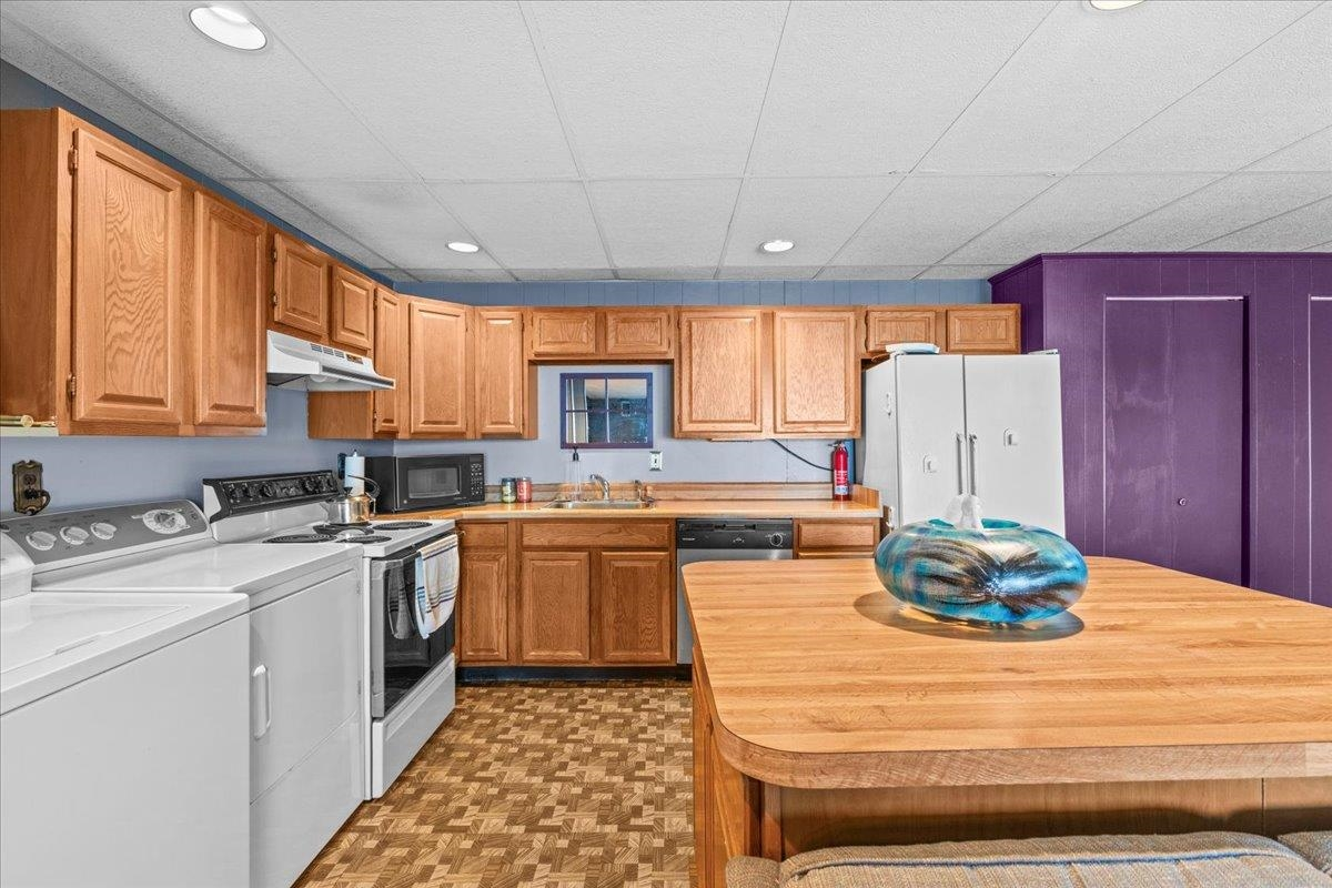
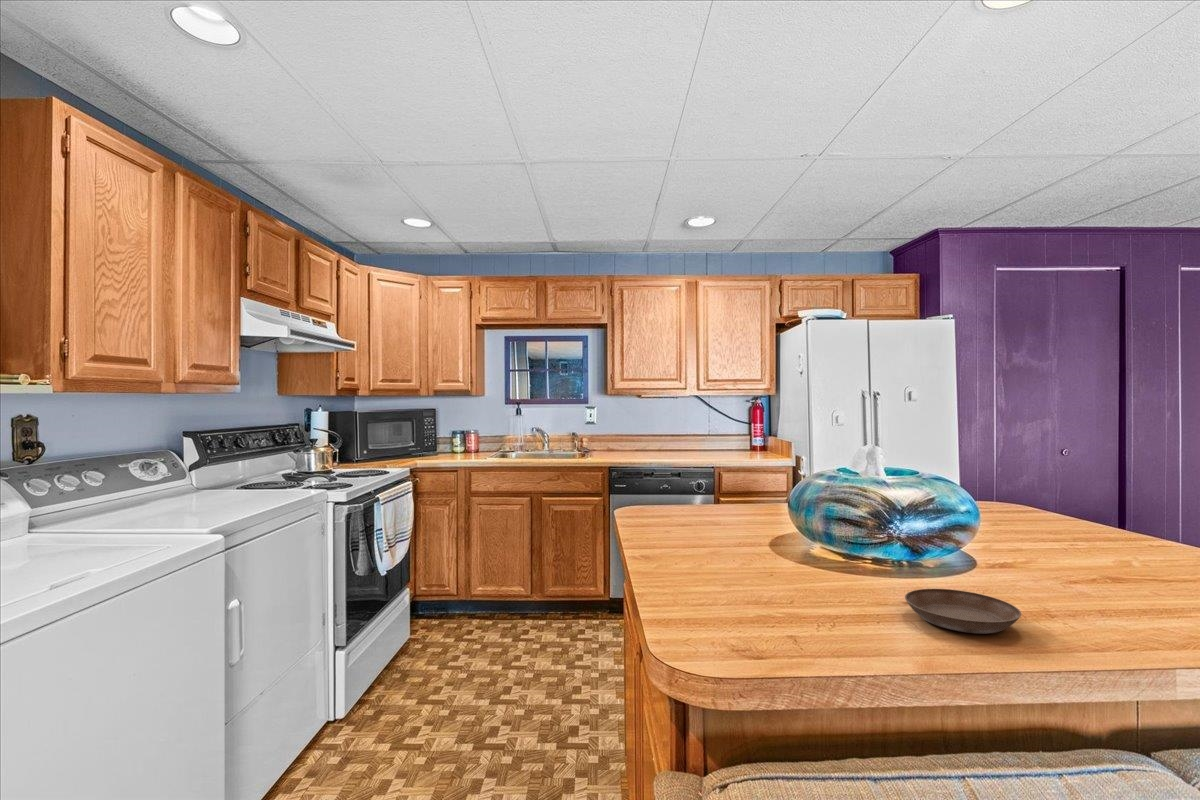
+ saucer [904,588,1022,635]
